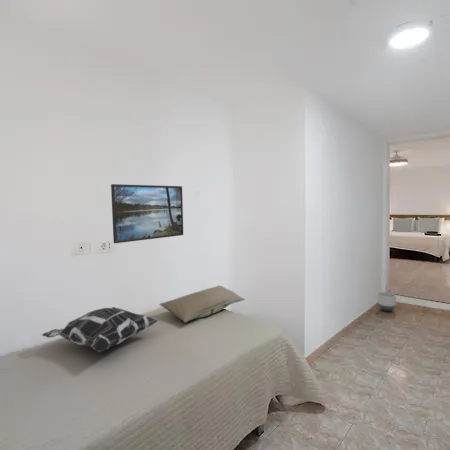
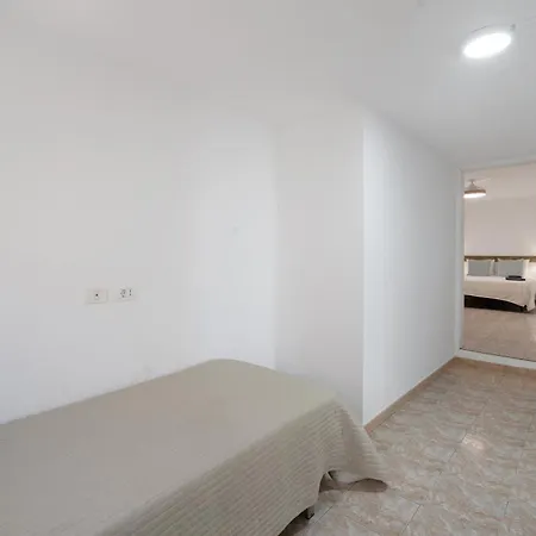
- pillow [158,285,246,324]
- decorative pillow [41,306,159,354]
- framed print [110,183,184,244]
- planter [377,291,397,312]
